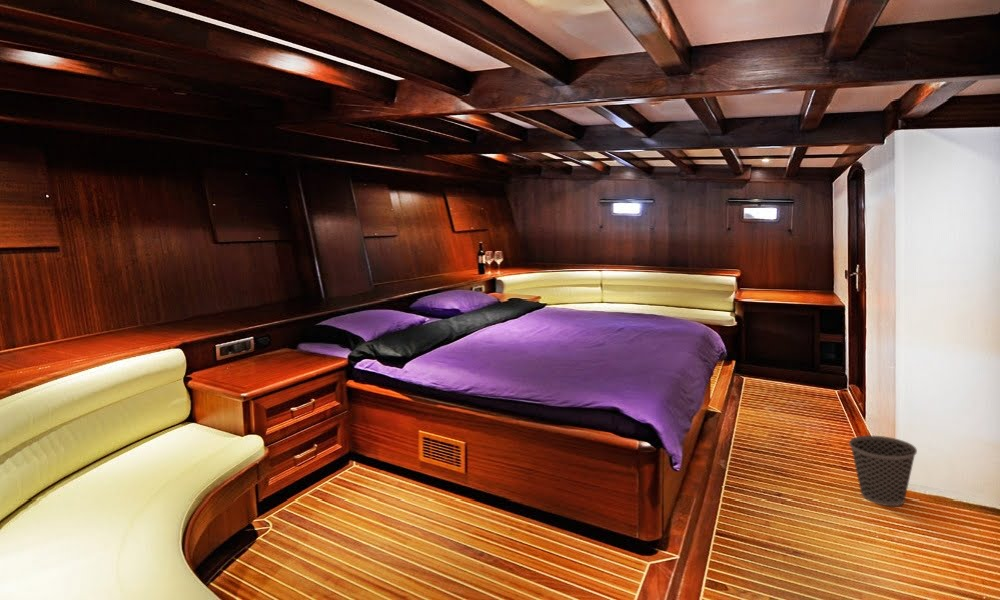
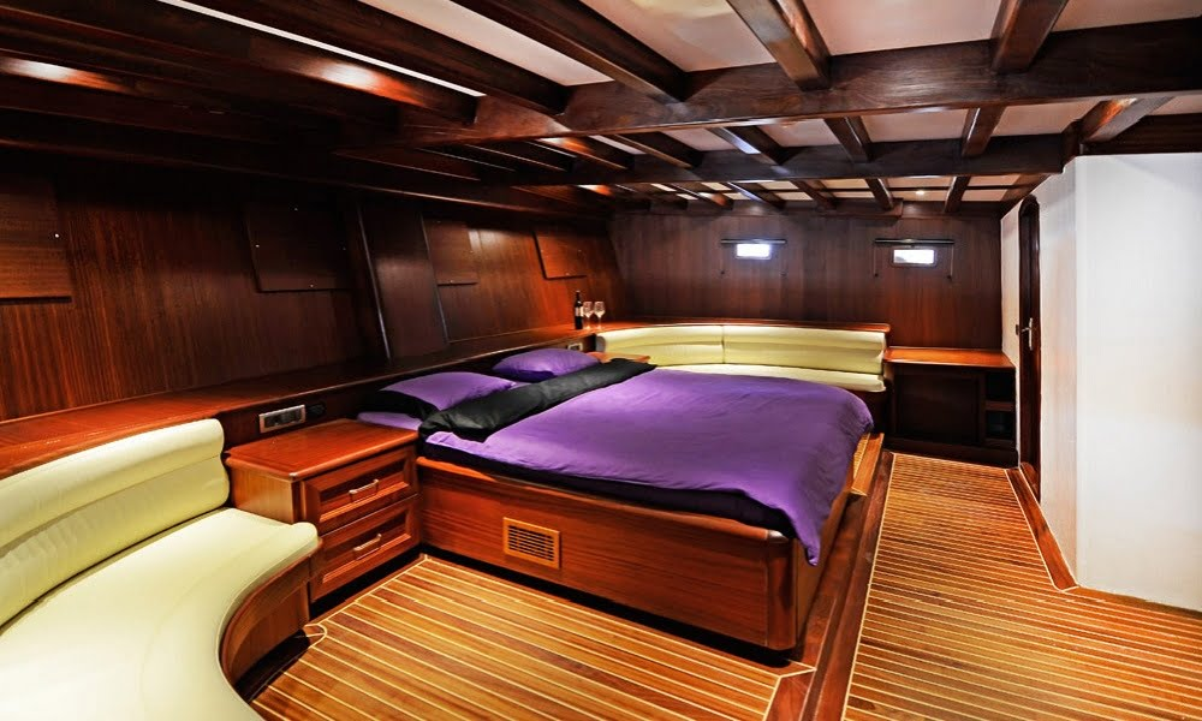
- wastebasket [848,435,918,507]
